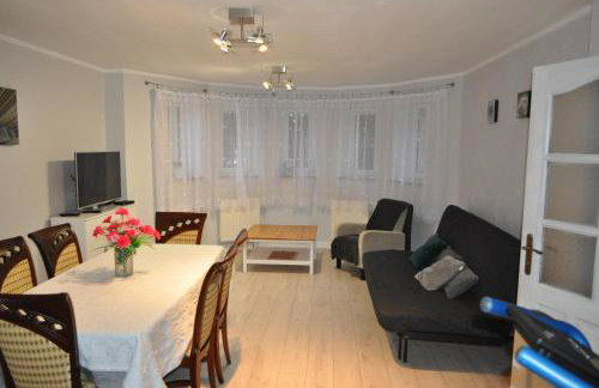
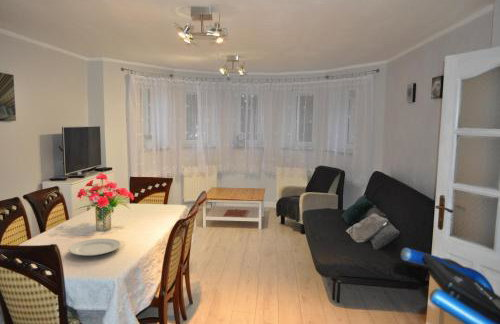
+ chinaware [68,238,122,257]
